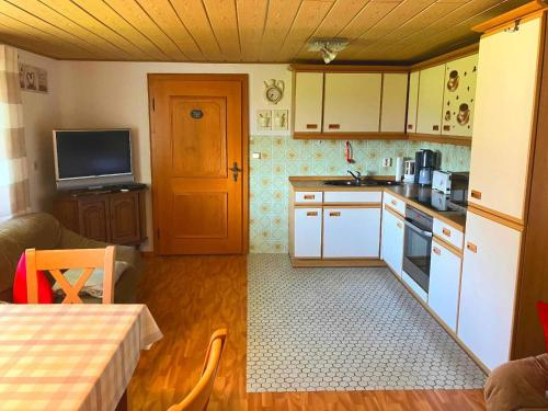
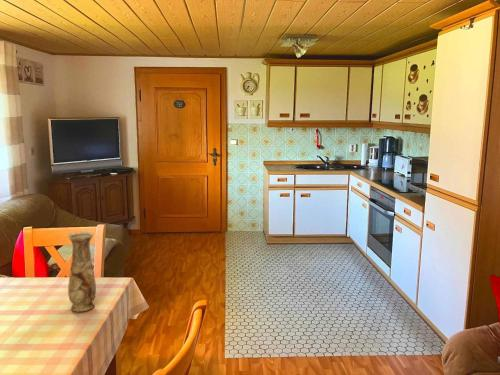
+ vase [67,231,97,312]
